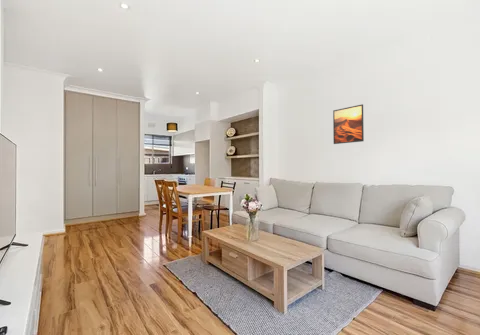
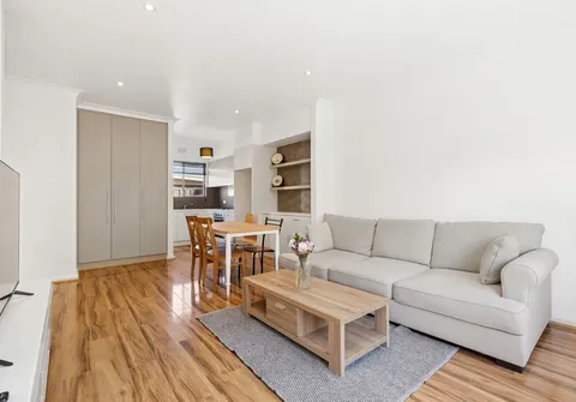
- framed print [332,103,365,145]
